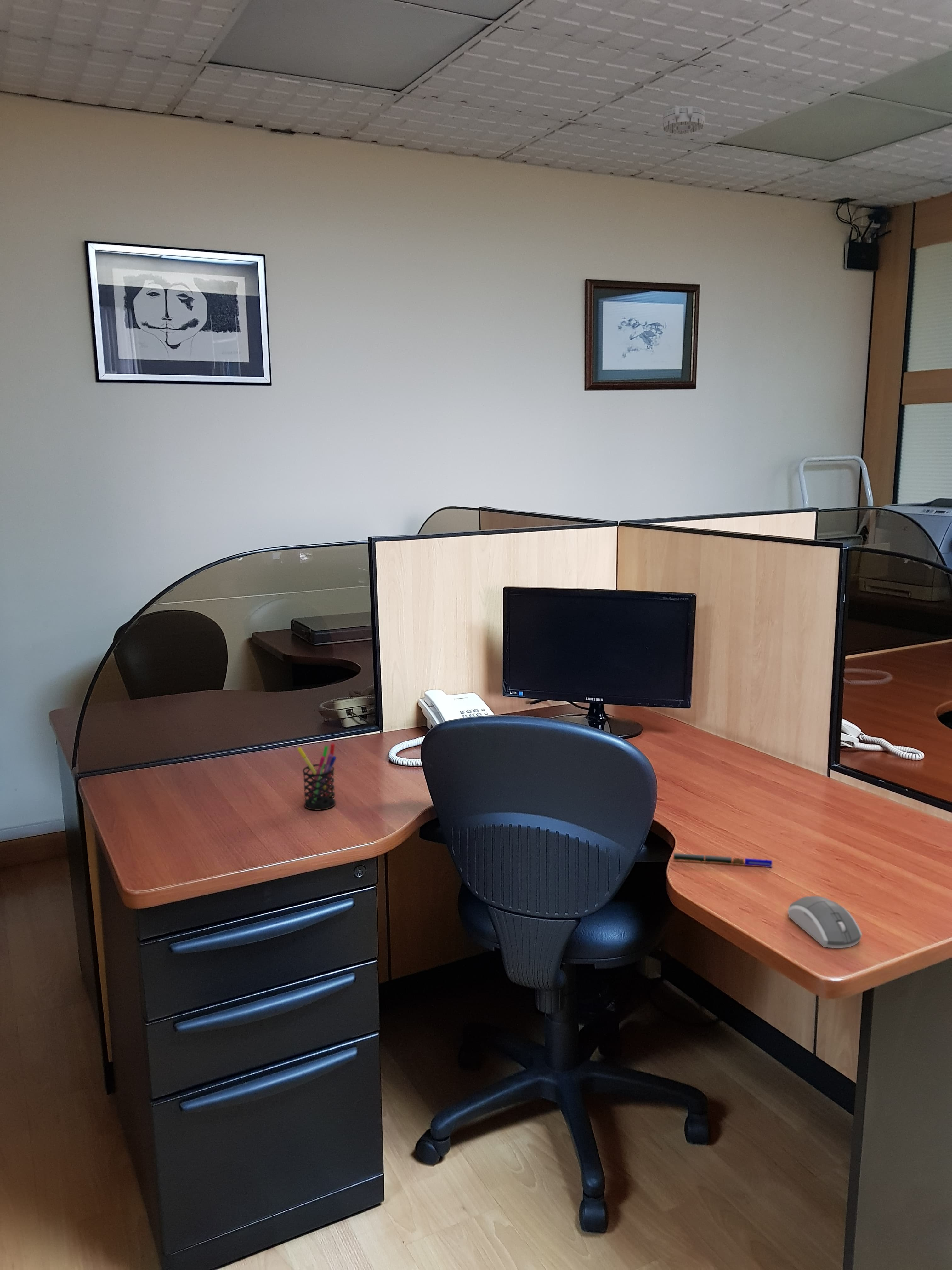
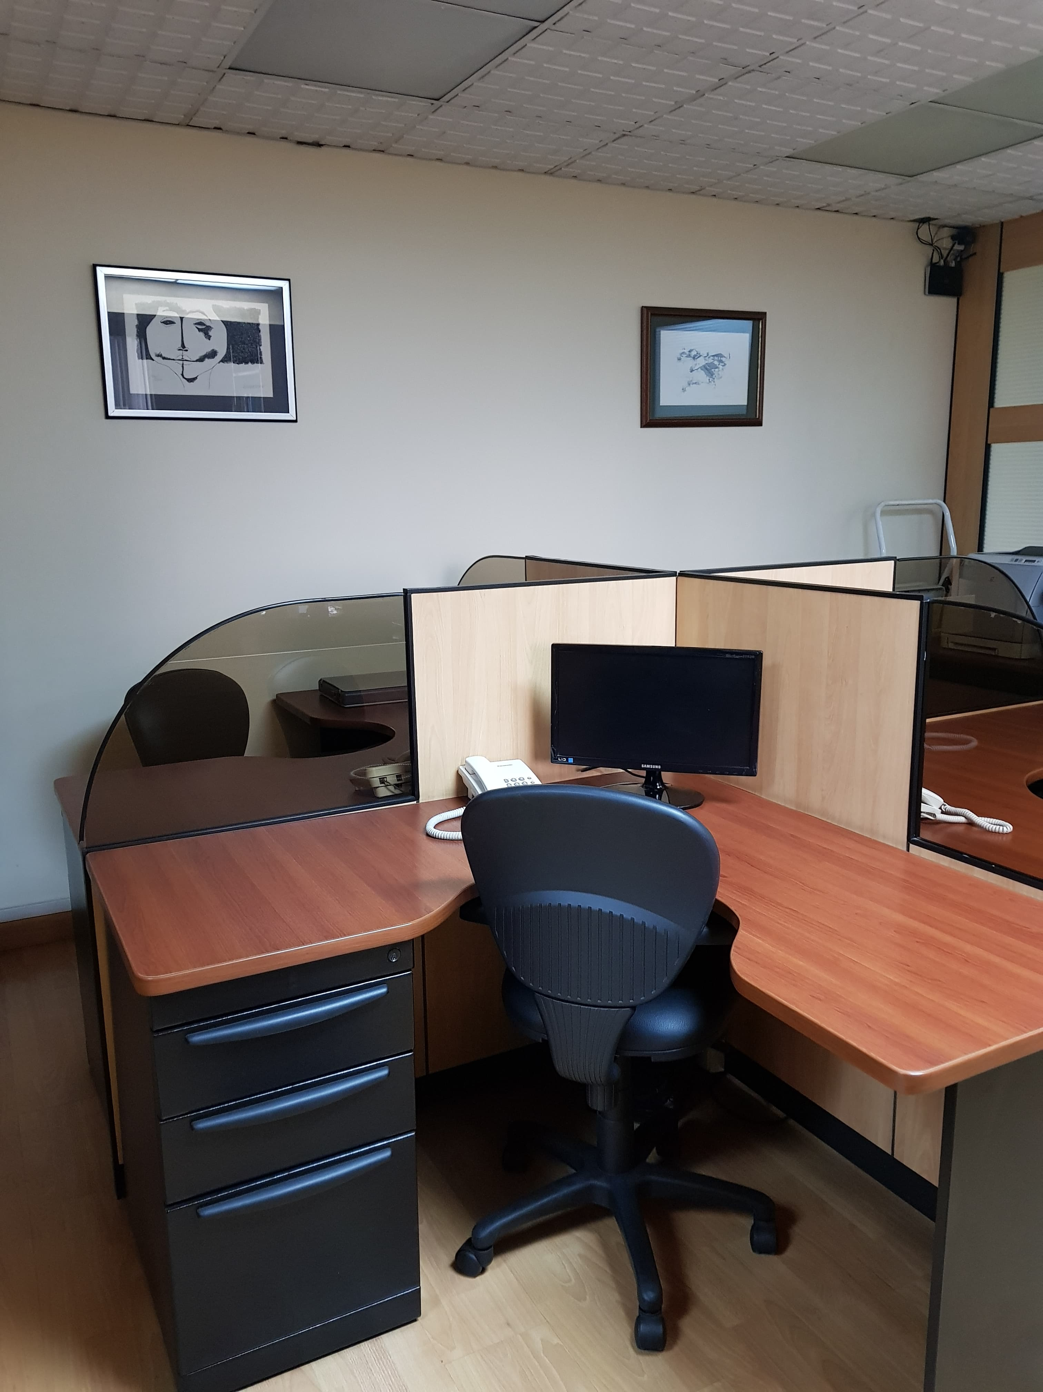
- computer mouse [787,896,862,948]
- pen [673,853,773,868]
- pen holder [297,743,337,810]
- smoke detector [662,106,705,134]
